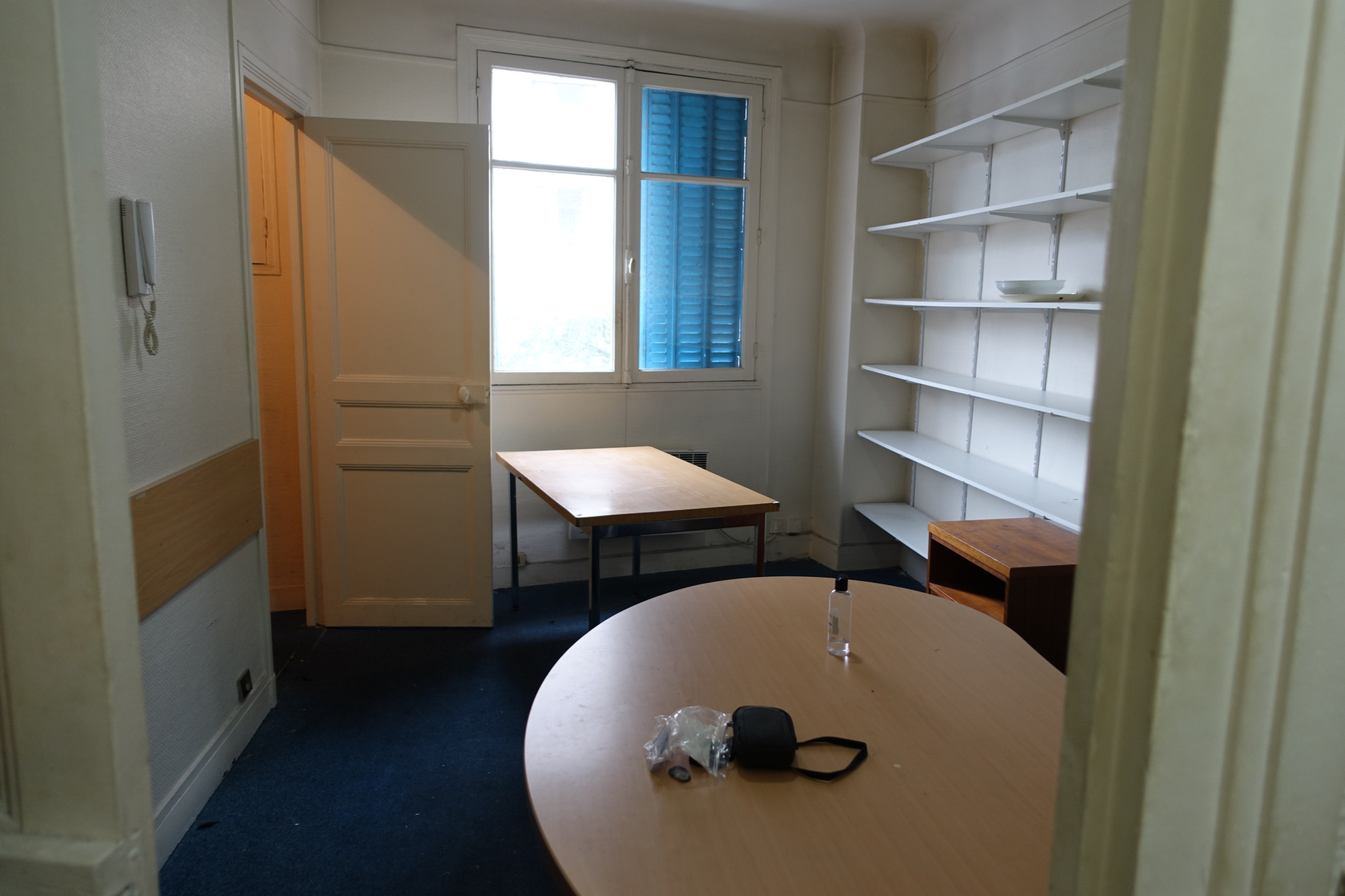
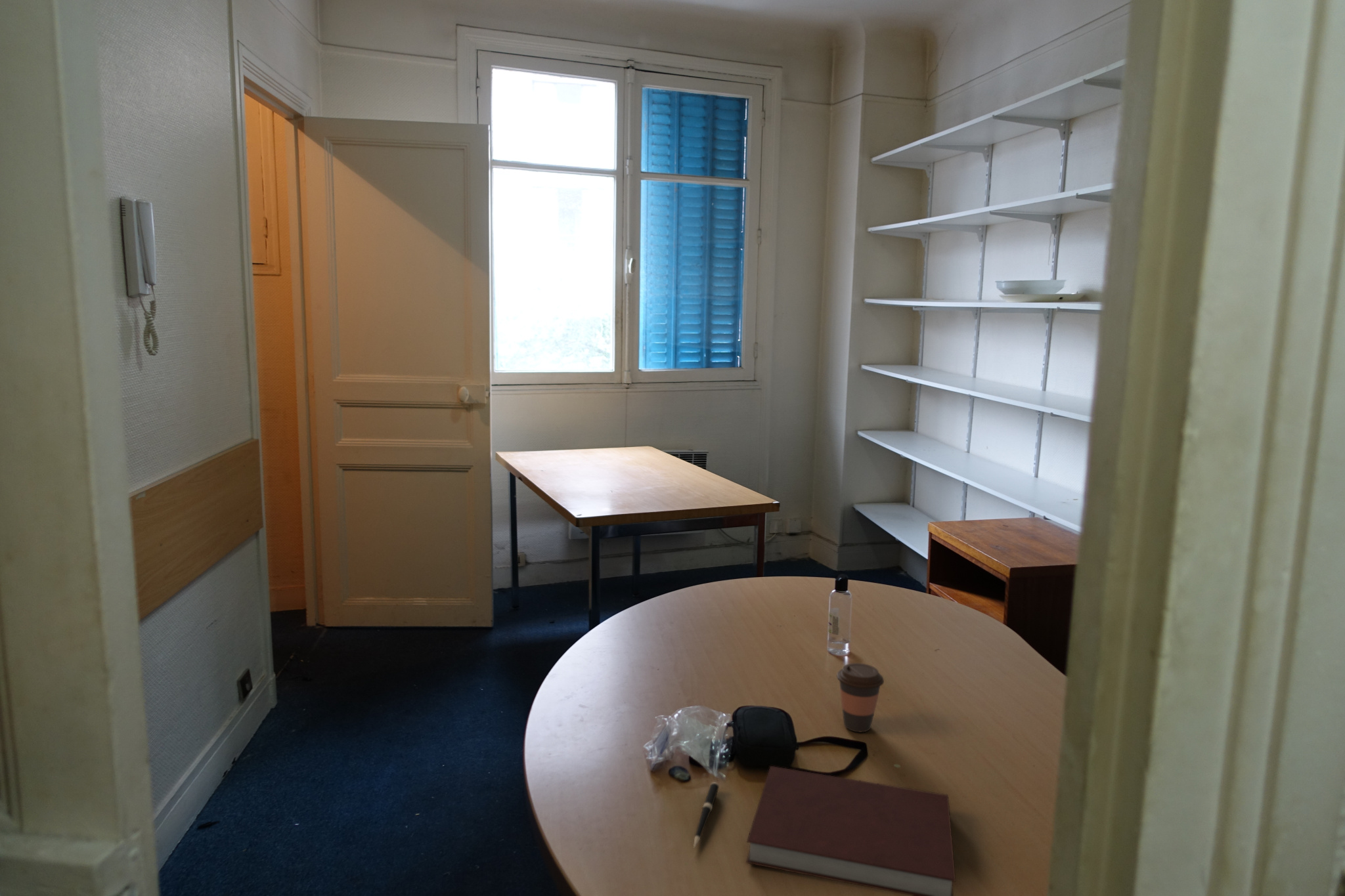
+ pen [693,781,720,848]
+ coffee cup [836,662,885,733]
+ notebook [745,765,956,896]
